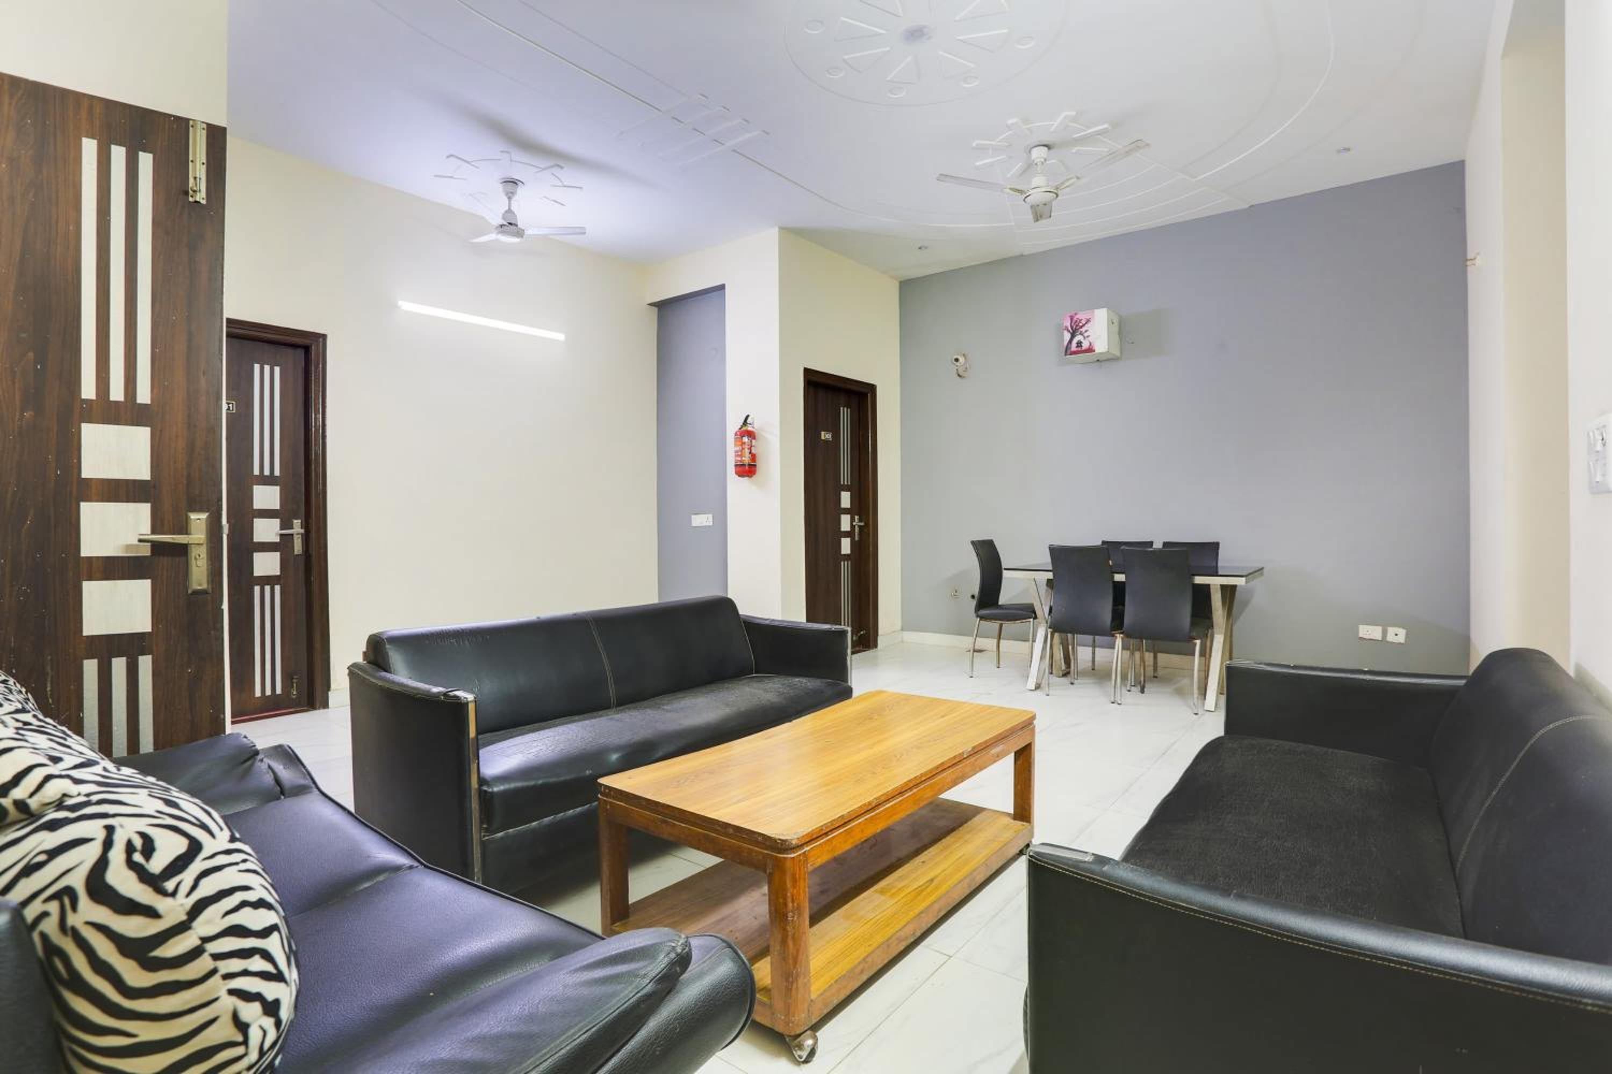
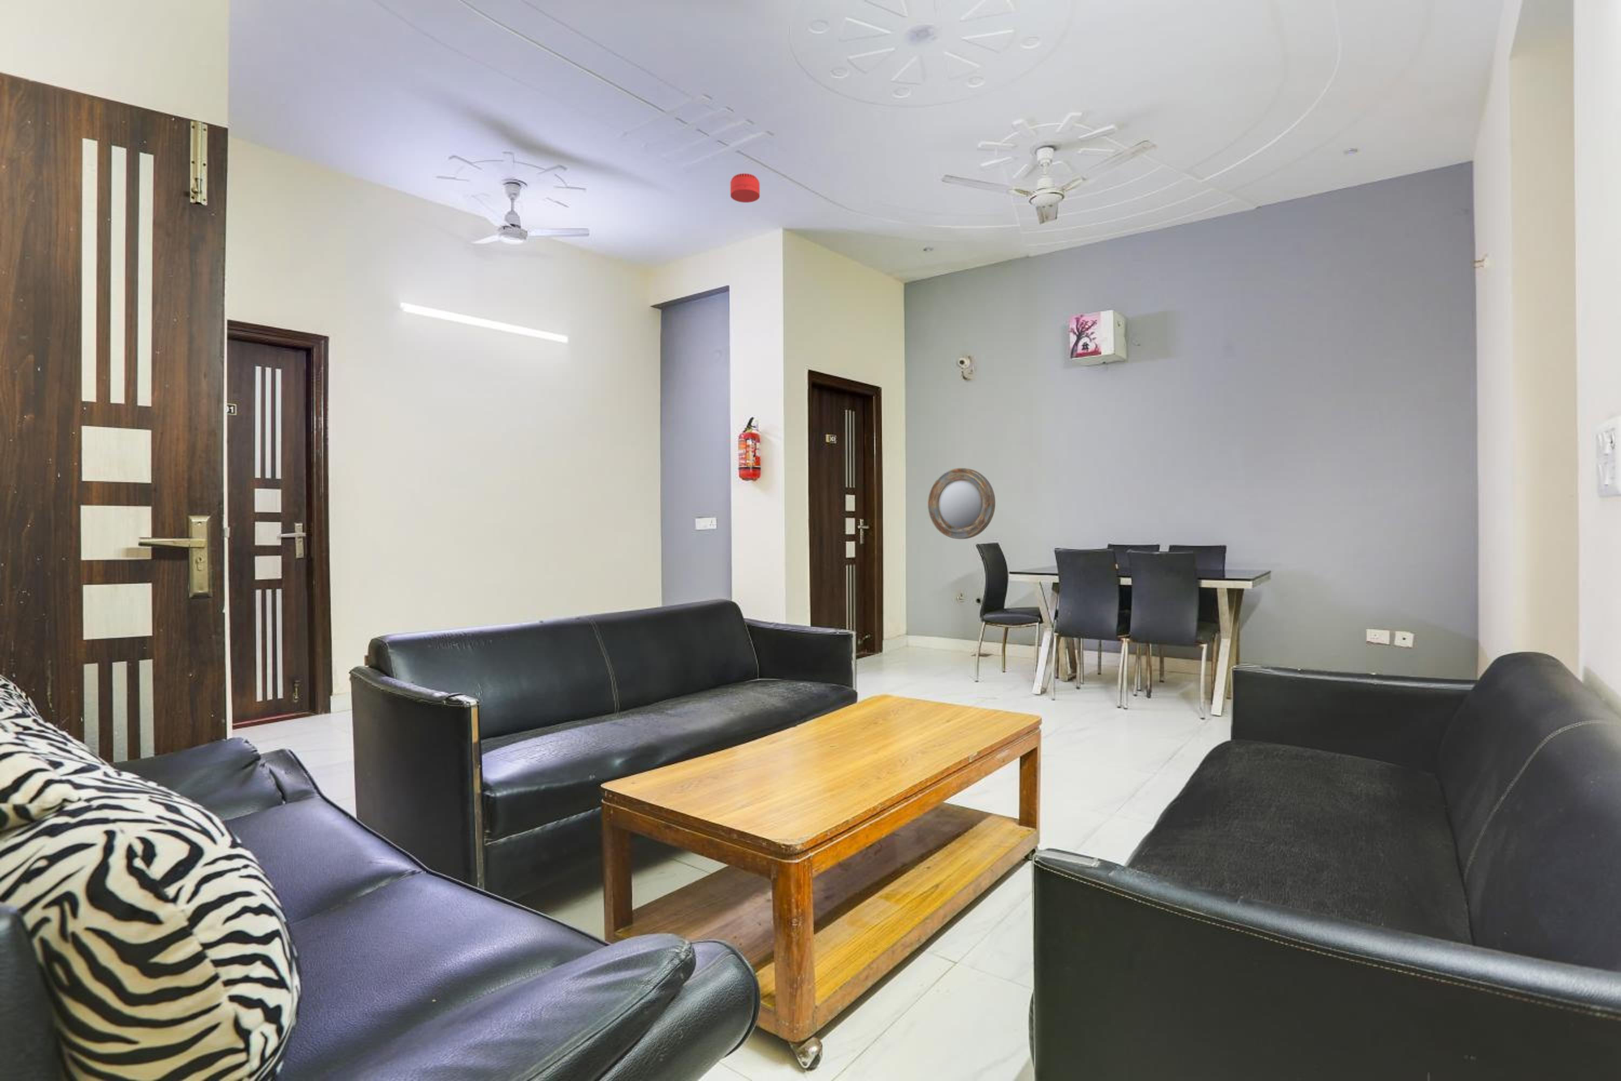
+ smoke detector [730,173,760,203]
+ home mirror [927,468,996,539]
